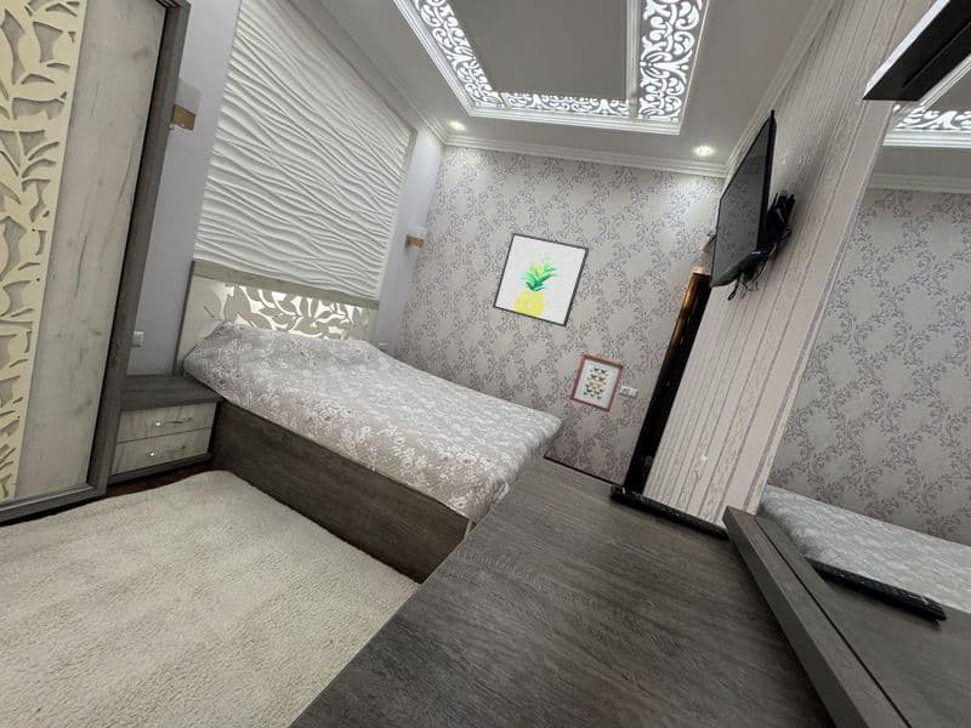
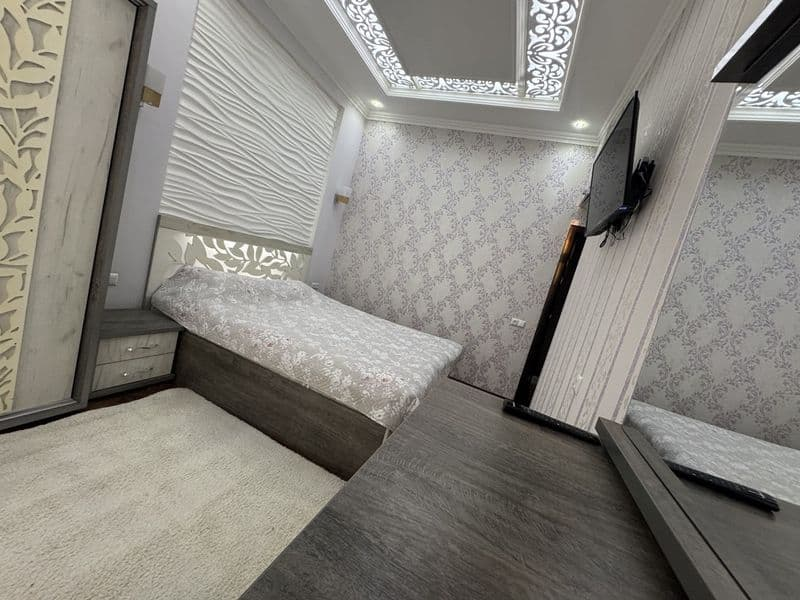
- wall art [568,353,625,414]
- wall art [492,232,591,329]
